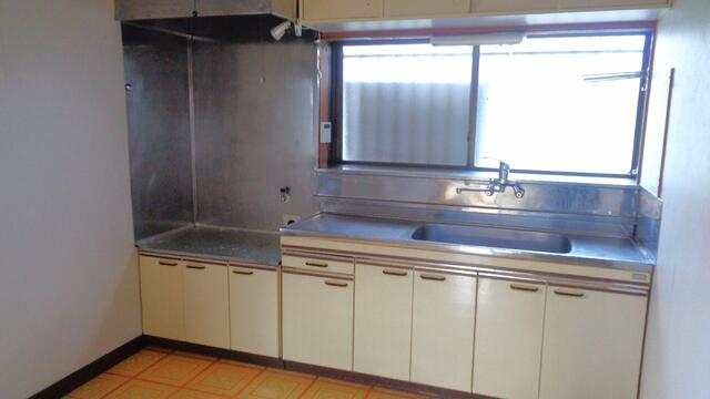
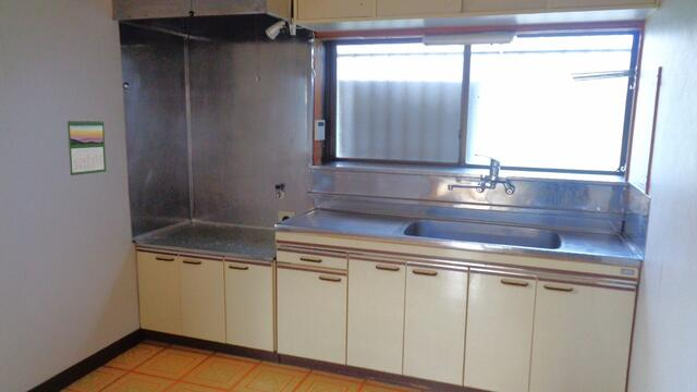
+ calendar [65,118,107,176]
